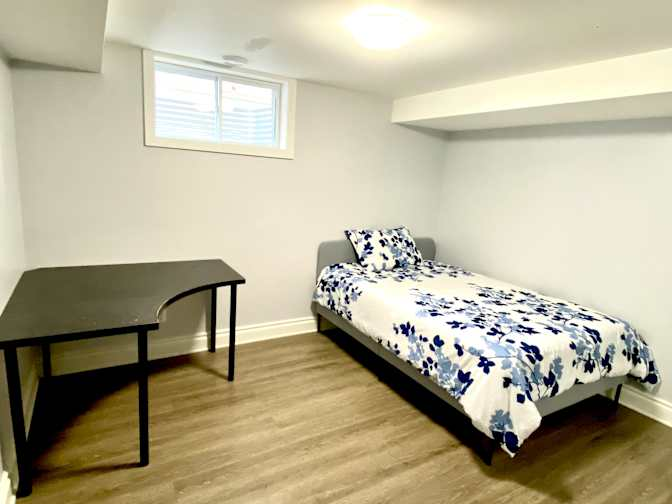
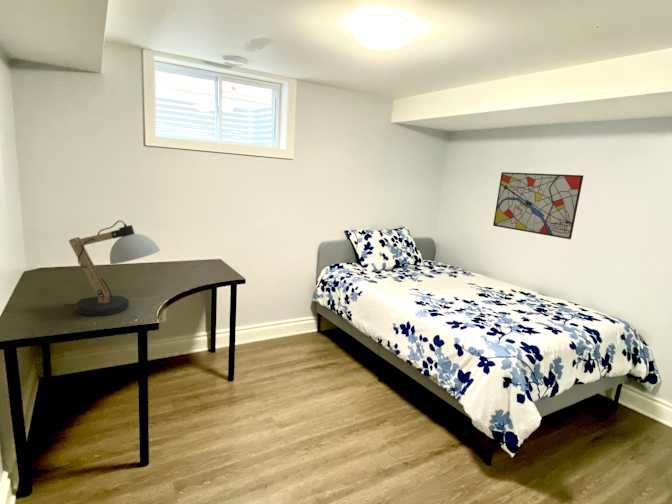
+ desk lamp [62,220,161,317]
+ wall art [492,171,584,240]
